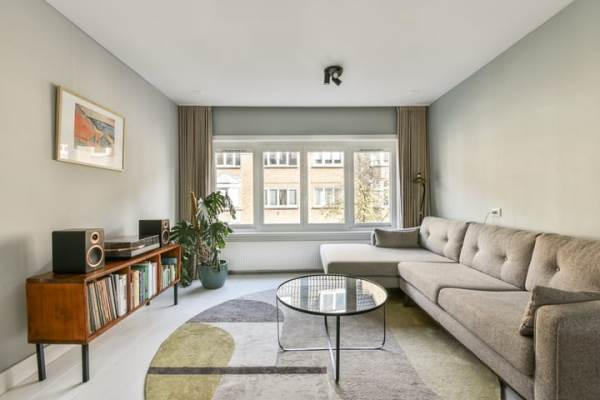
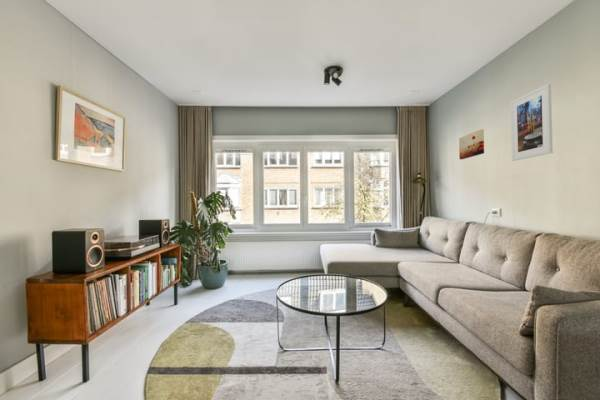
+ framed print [510,83,554,162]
+ wall art [458,128,485,160]
